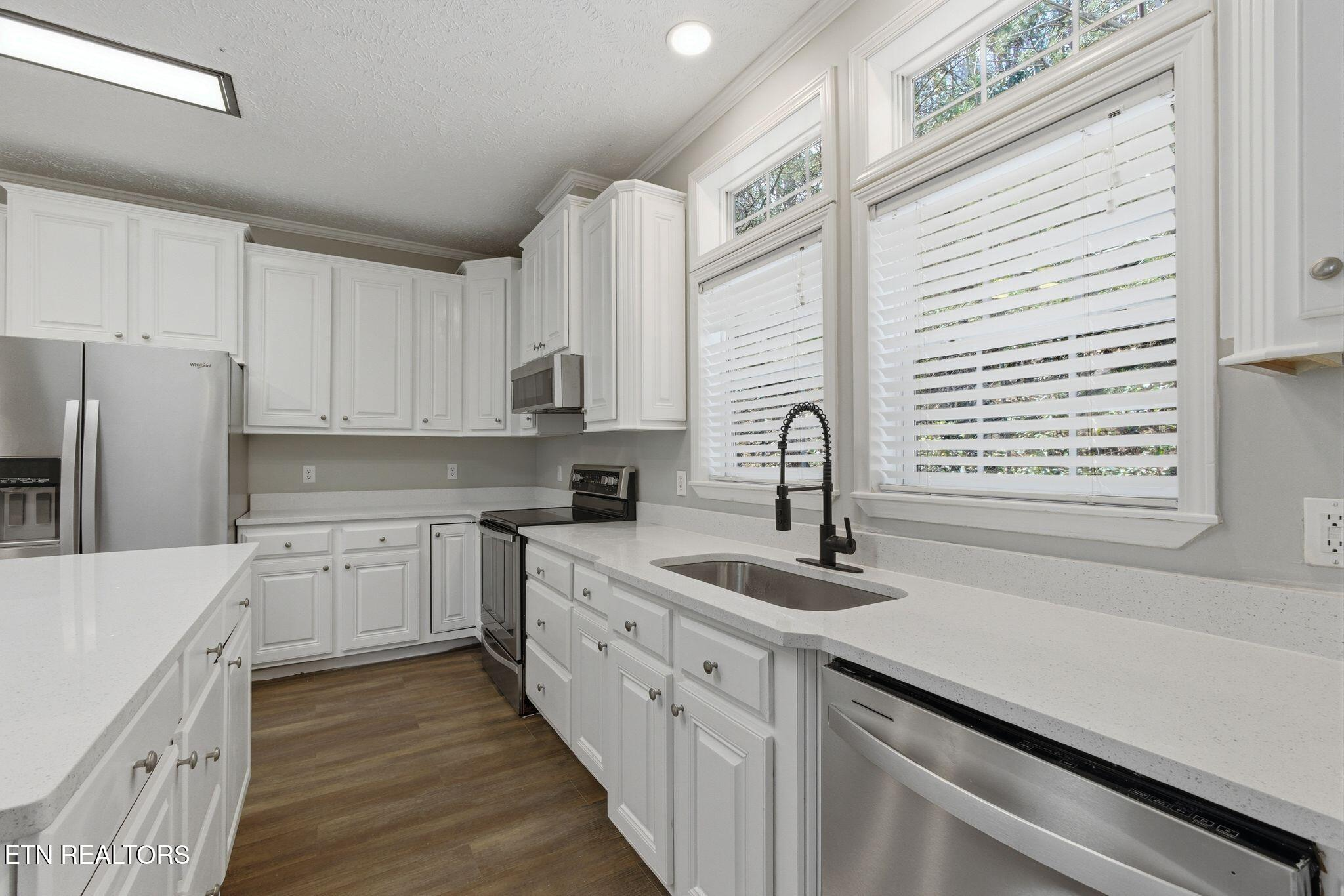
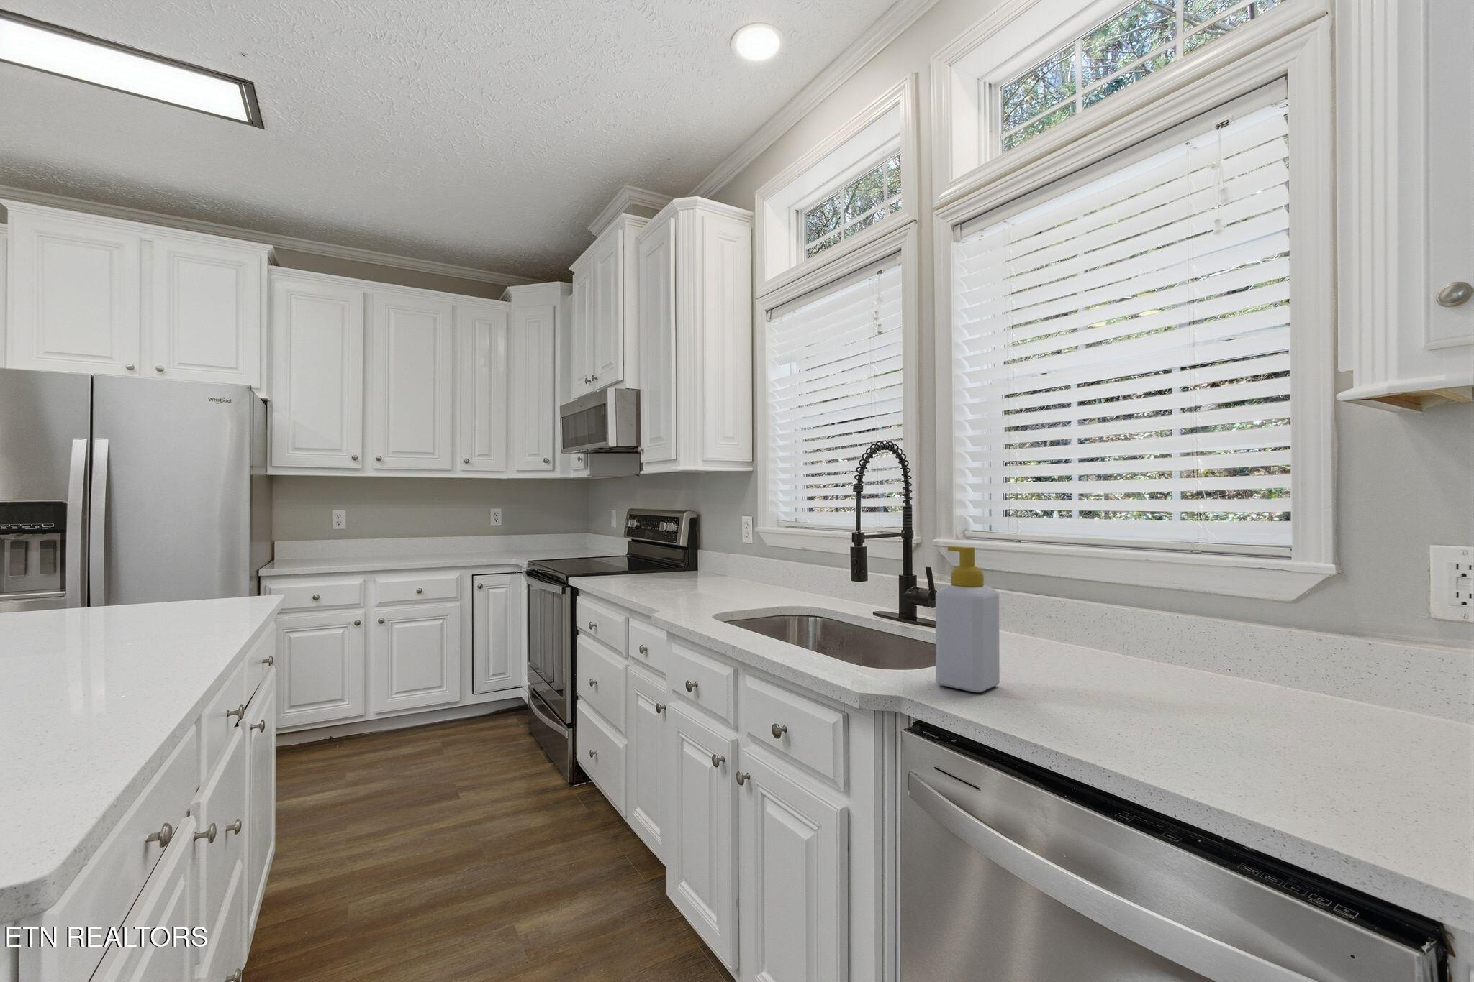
+ soap bottle [934,546,1000,693]
